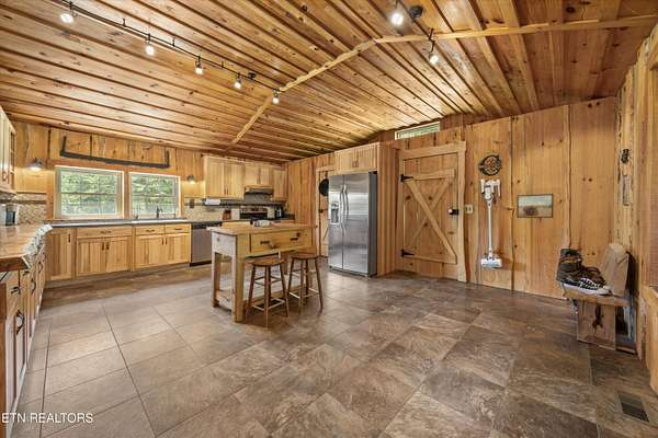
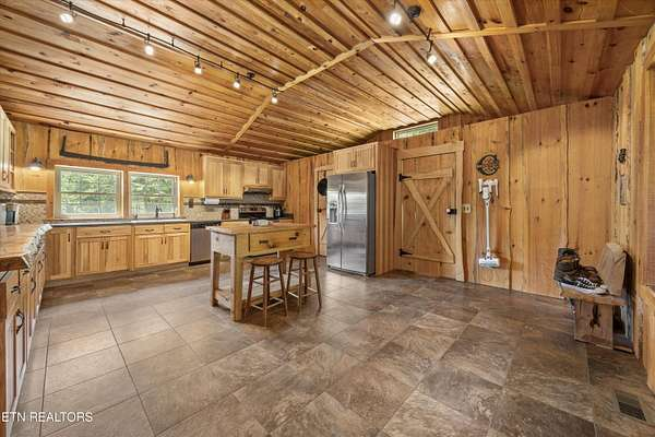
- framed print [515,193,555,219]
